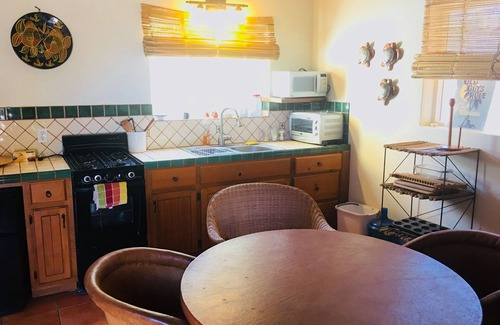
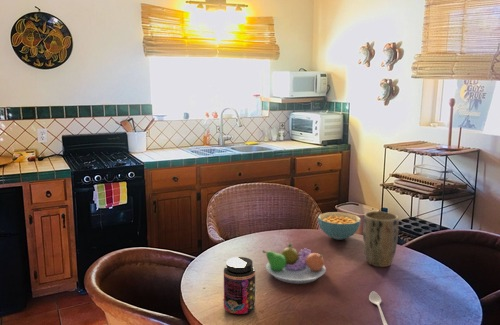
+ spoon [368,290,389,325]
+ plant pot [362,210,400,268]
+ cereal bowl [317,211,362,241]
+ jar [223,256,256,316]
+ fruit bowl [262,242,327,285]
